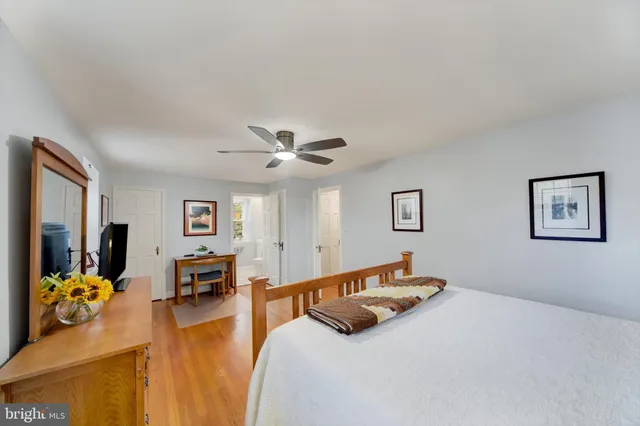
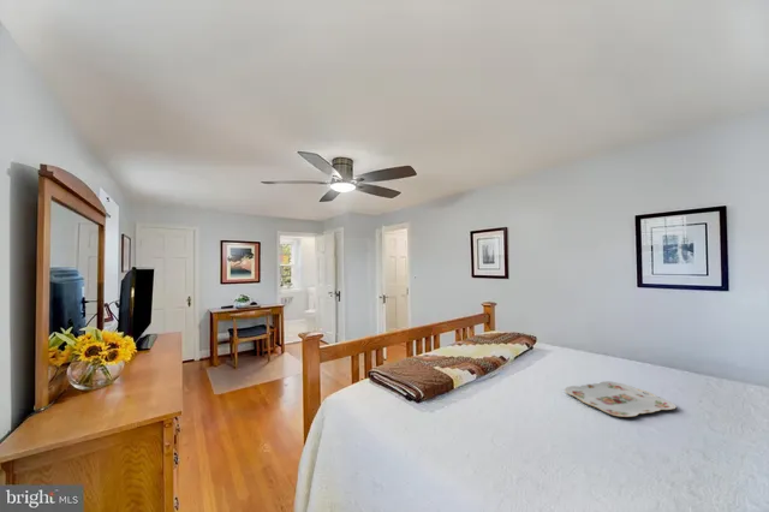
+ serving tray [564,380,678,418]
